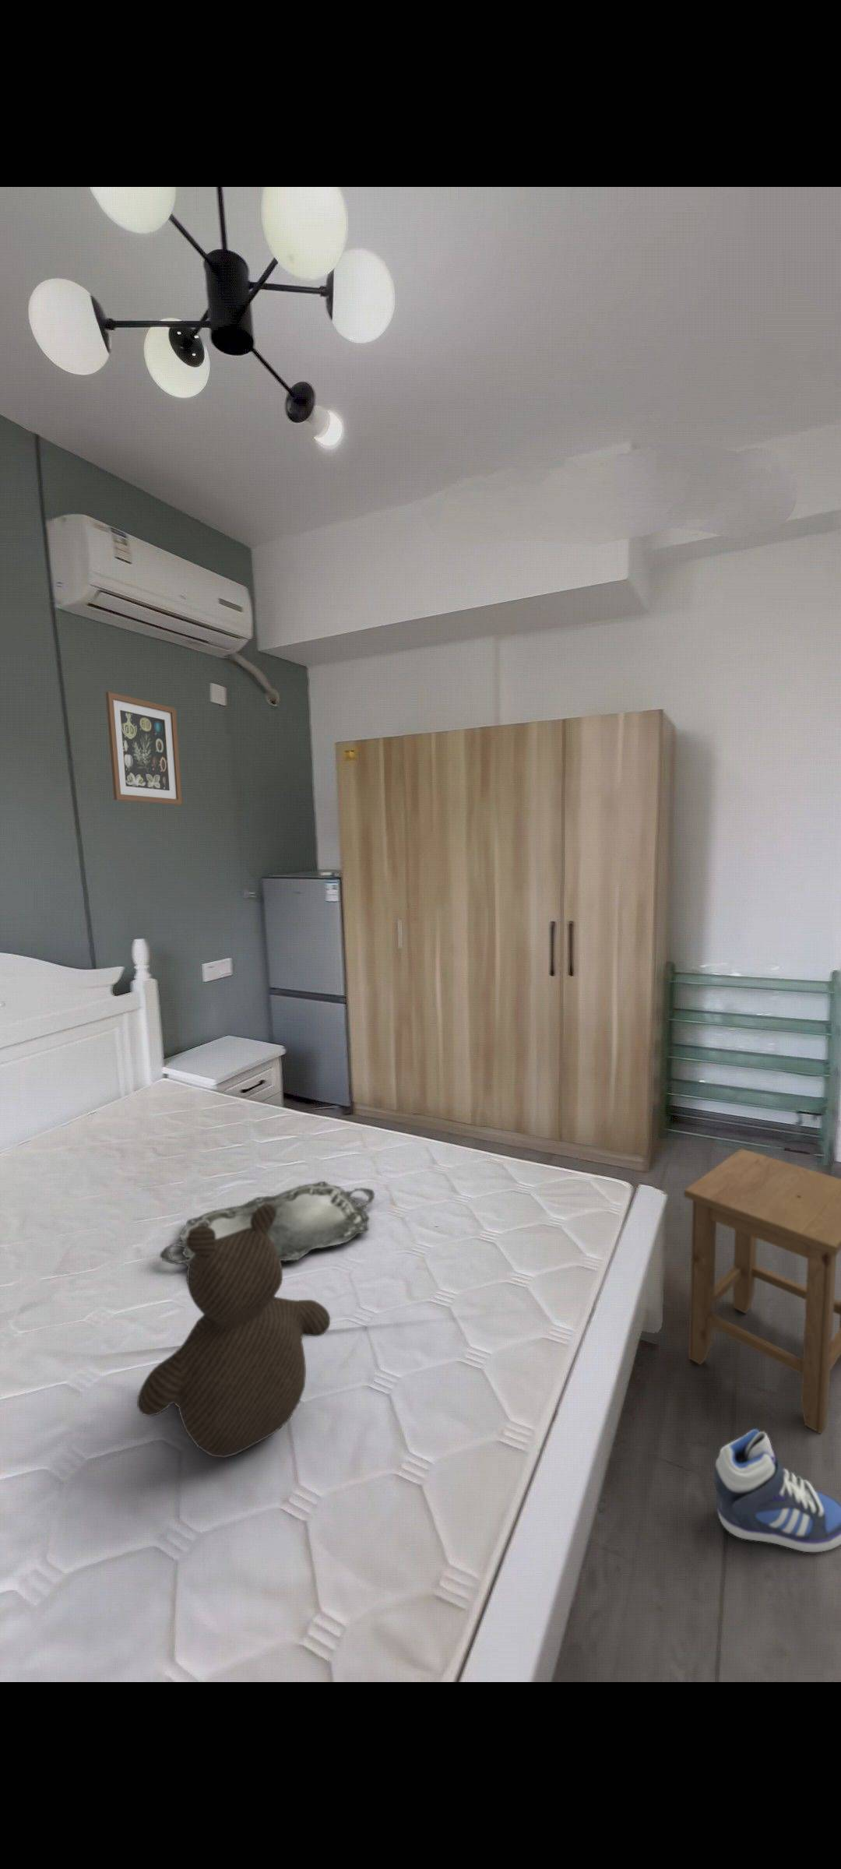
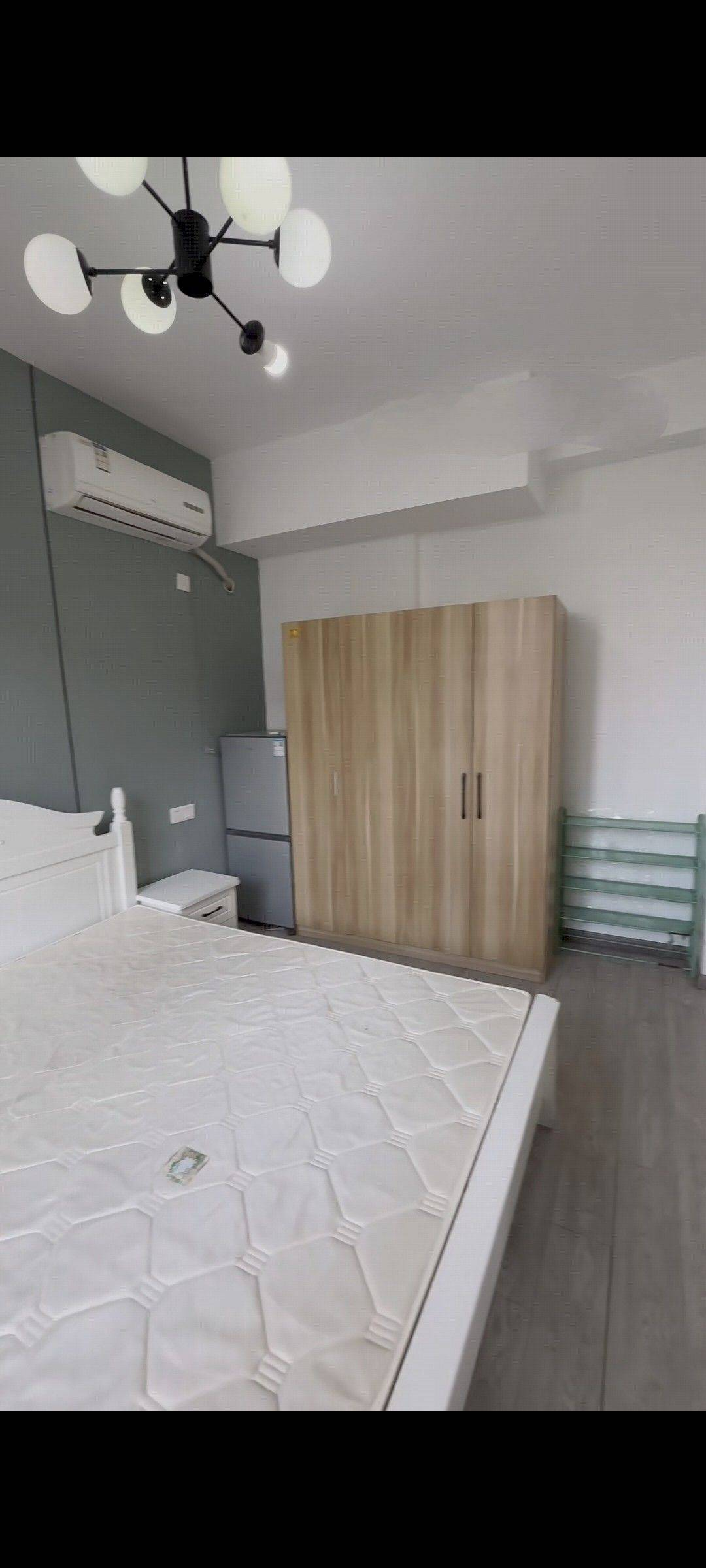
- wall art [105,691,183,806]
- stuffed bear [136,1204,331,1459]
- sneaker [714,1428,841,1553]
- serving tray [158,1180,375,1266]
- stool [683,1148,841,1434]
